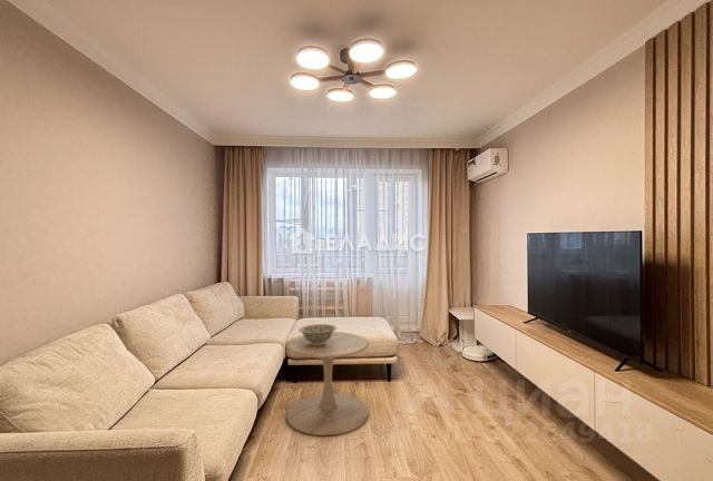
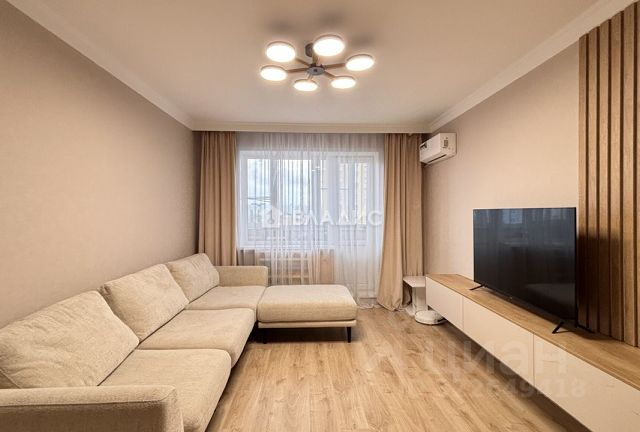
- side table [285,331,370,436]
- decorative bowl [297,323,338,345]
